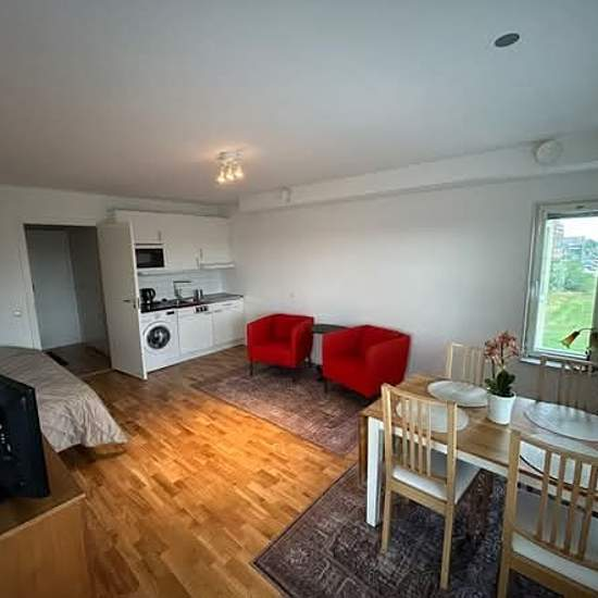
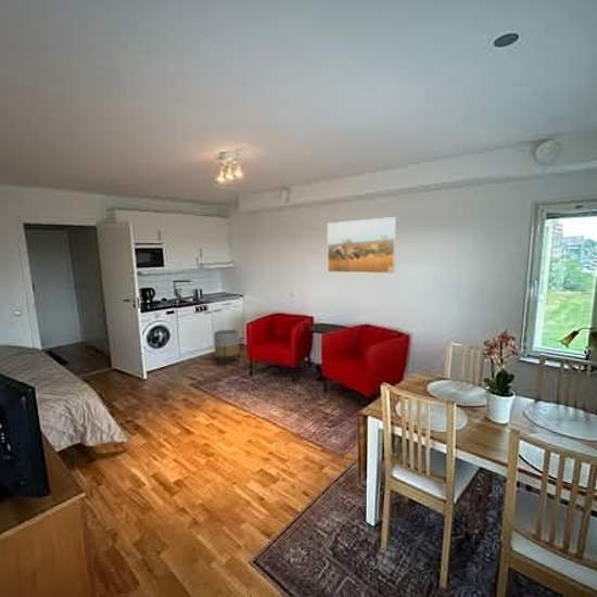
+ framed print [327,216,397,275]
+ planter [213,329,241,368]
